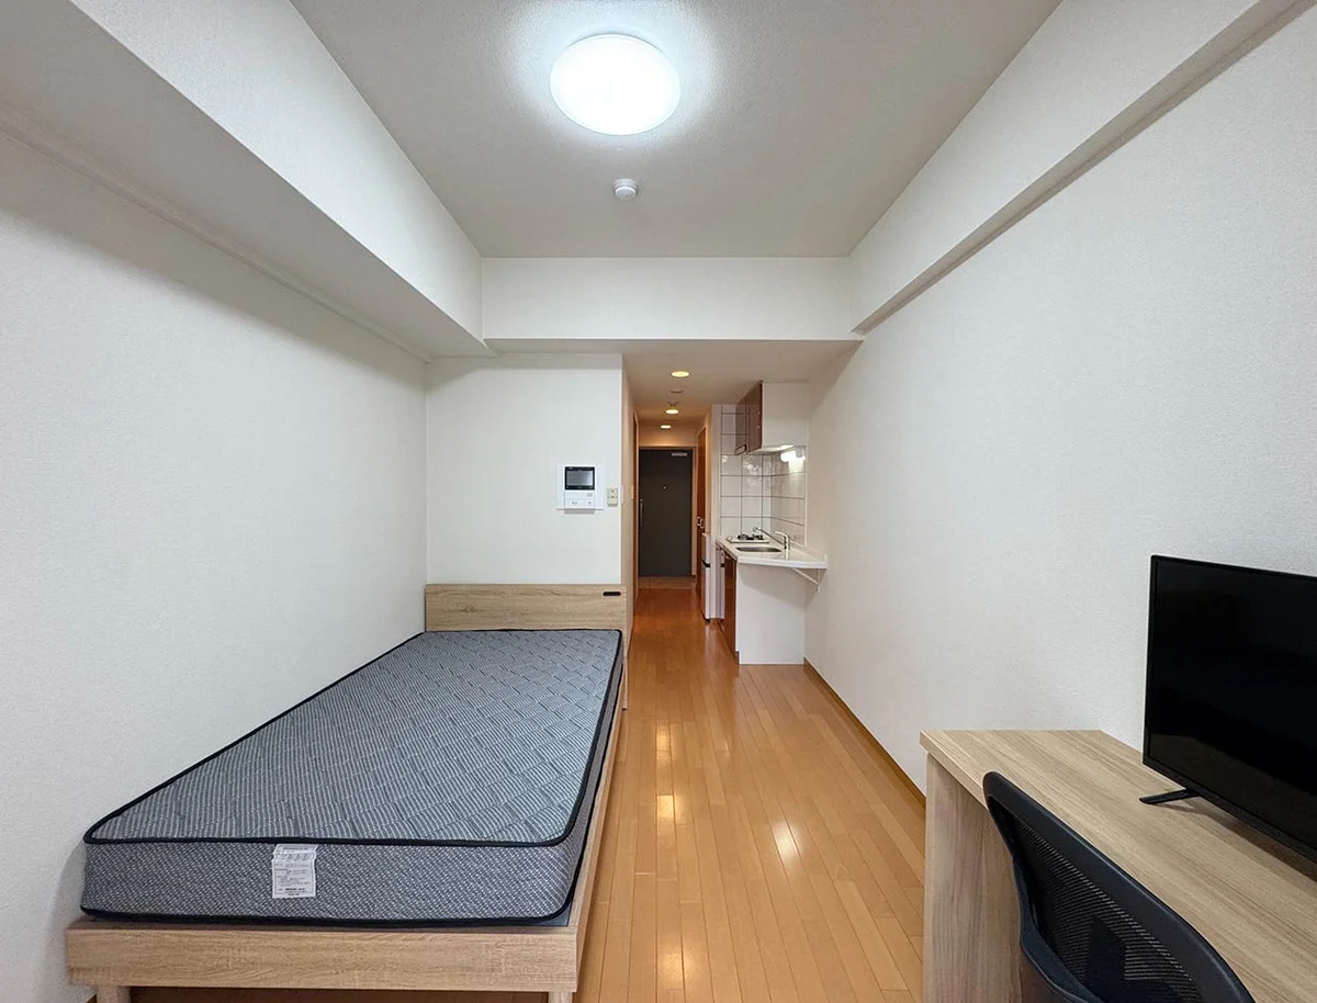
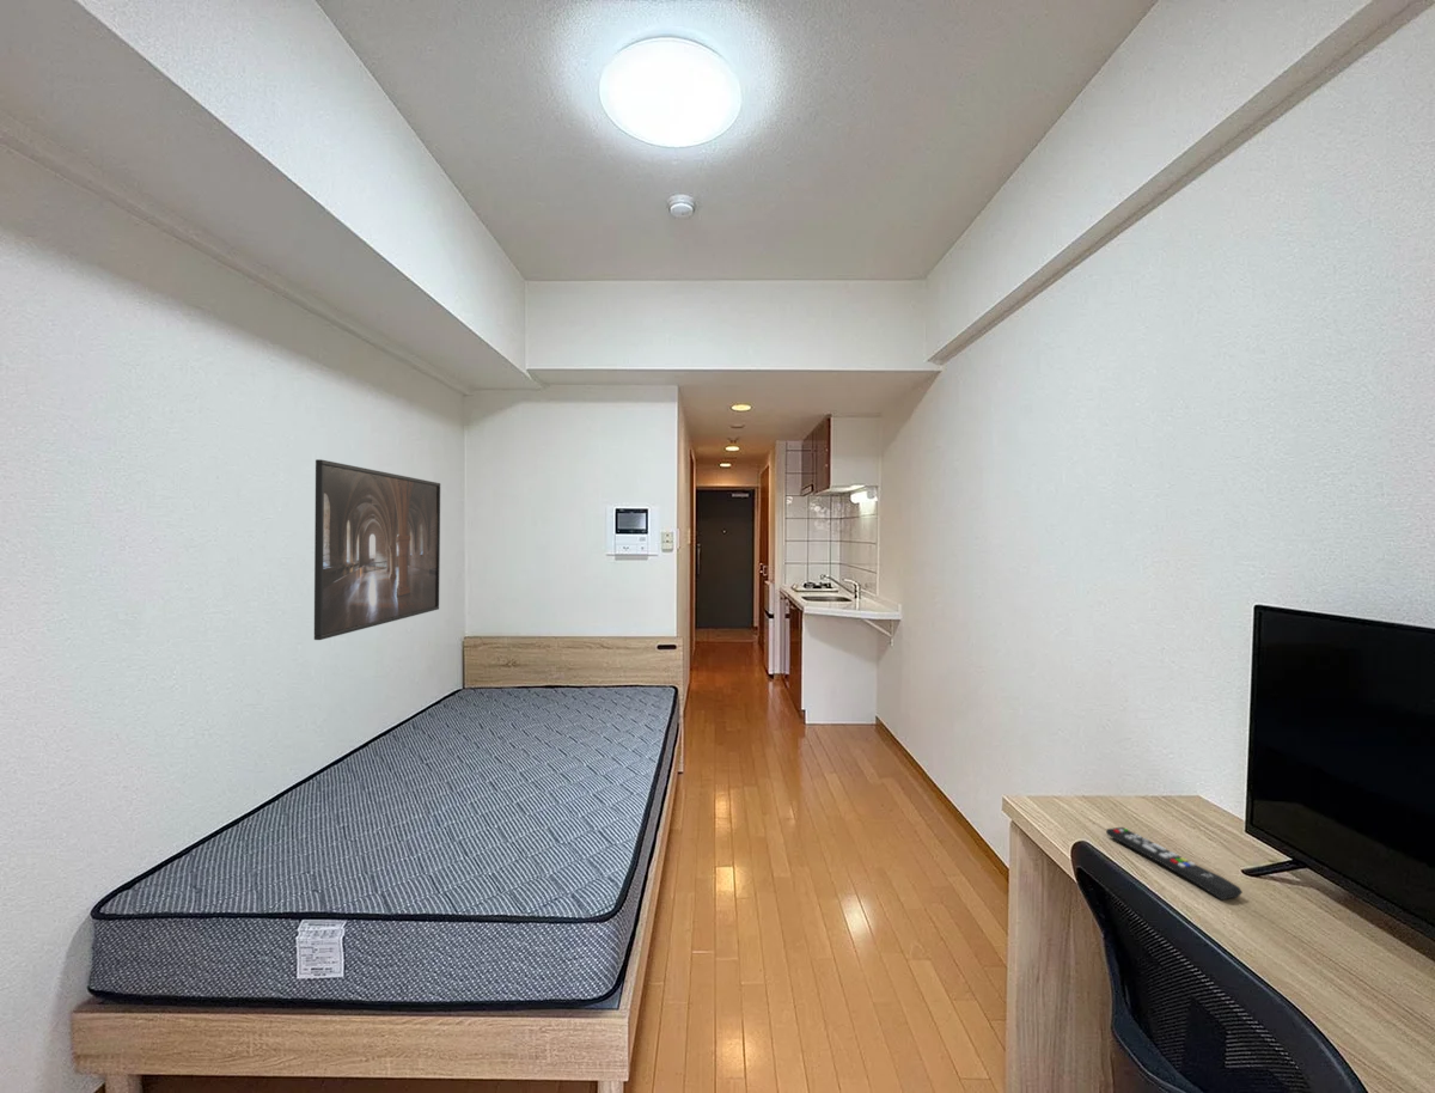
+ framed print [313,458,441,641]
+ remote control [1105,826,1244,900]
